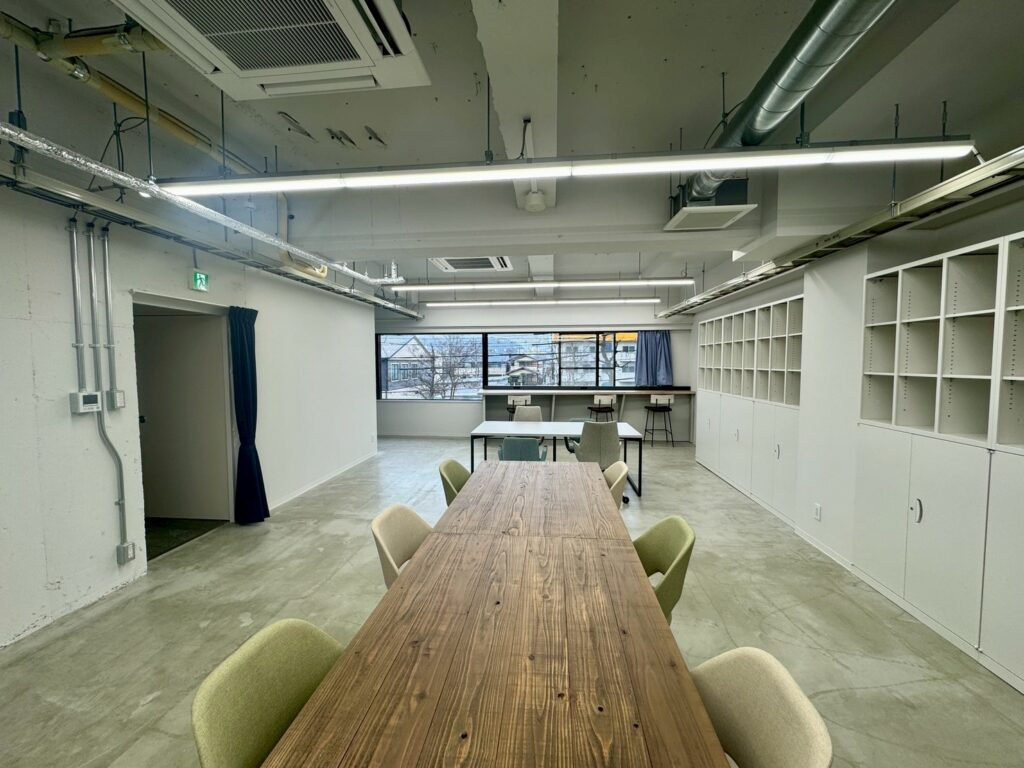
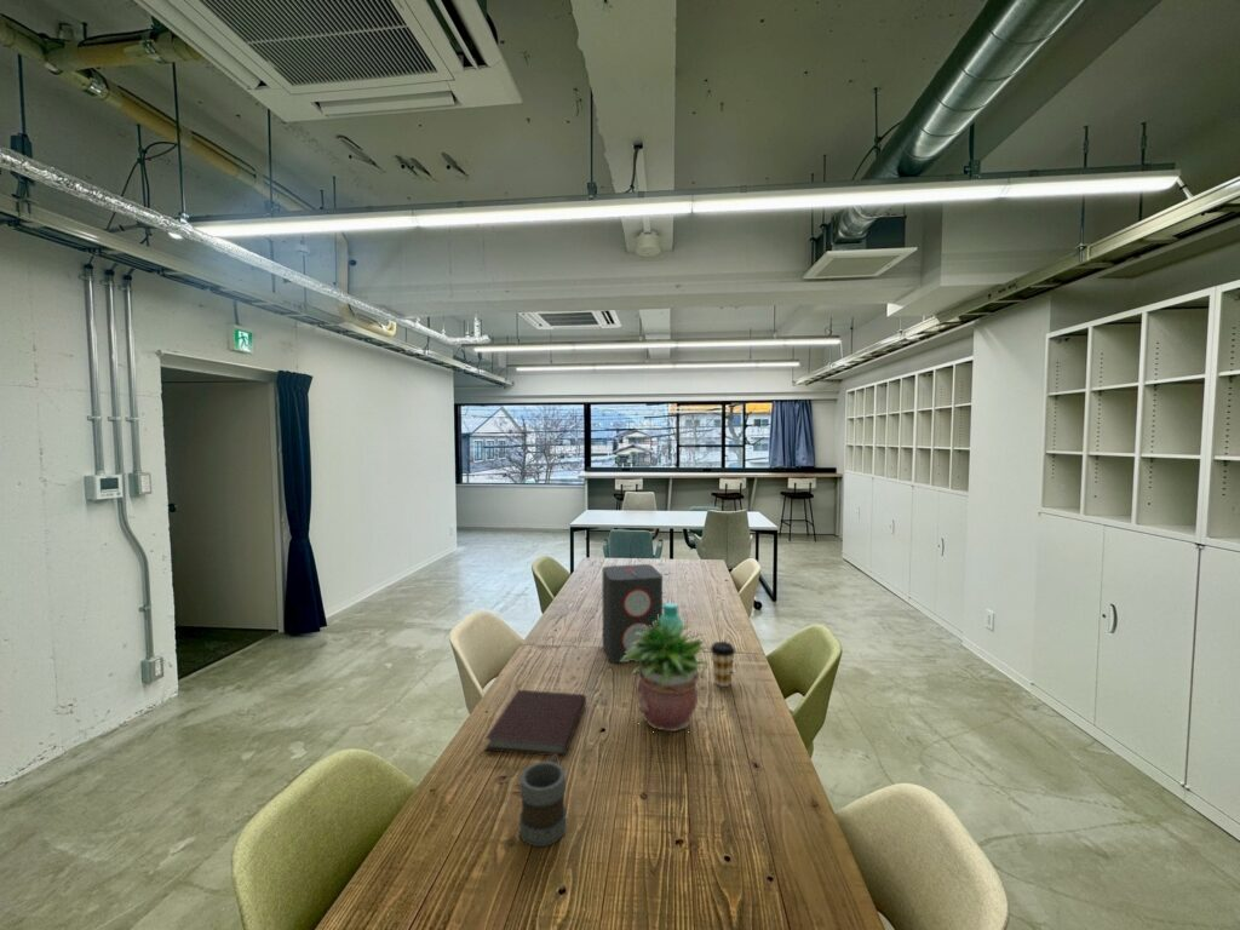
+ bottle [660,602,684,637]
+ speaker [602,563,664,664]
+ potted plant [620,614,711,737]
+ coffee cup [710,641,736,688]
+ mug [518,753,568,848]
+ notebook [483,689,587,758]
